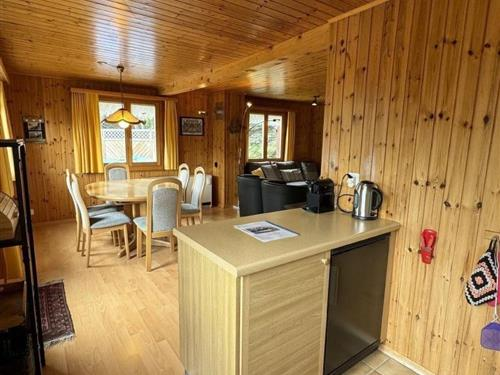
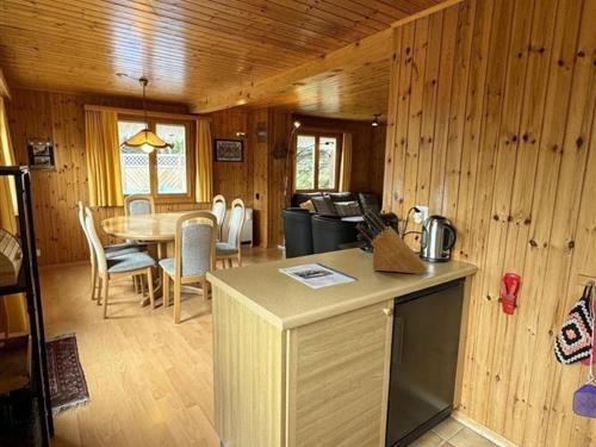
+ knife block [355,209,428,275]
